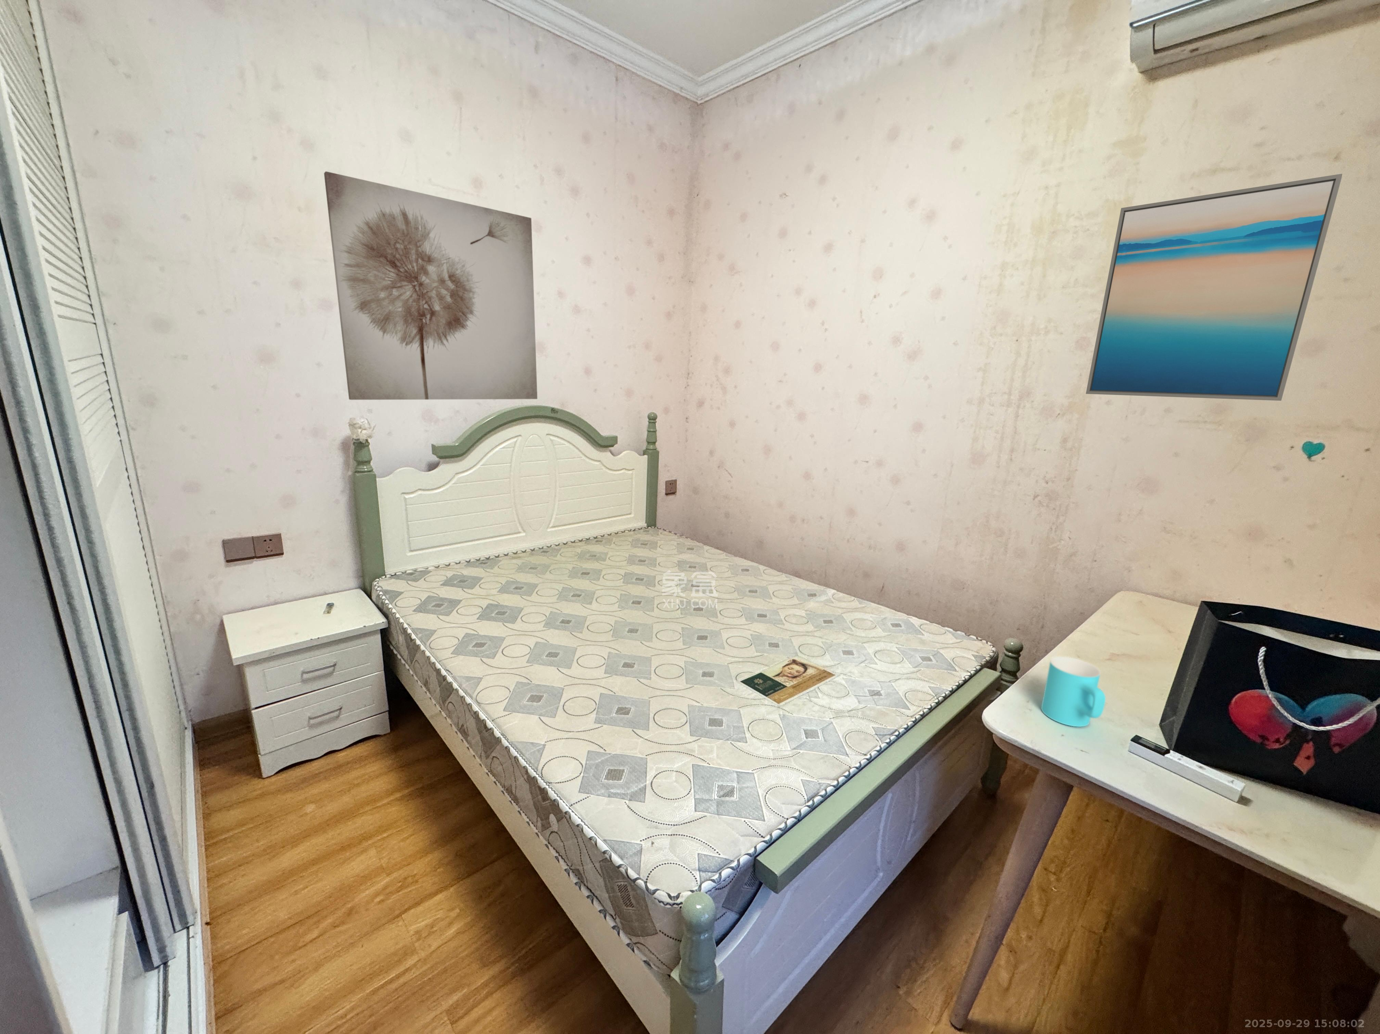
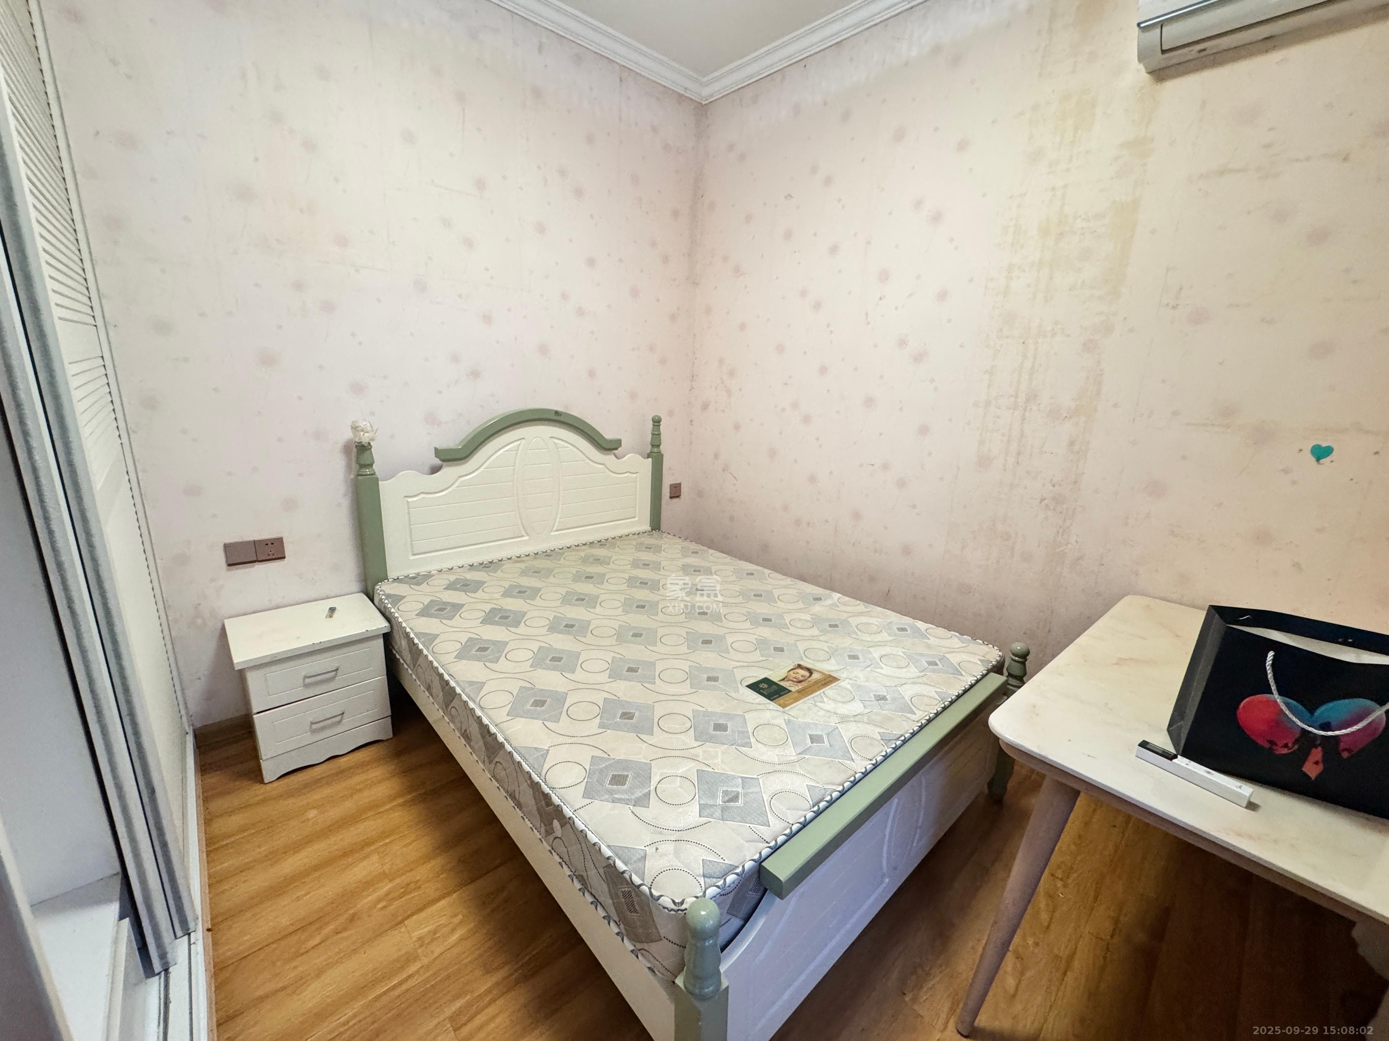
- wall art [1086,174,1343,401]
- wall art [324,171,538,400]
- cup [1041,656,1106,728]
